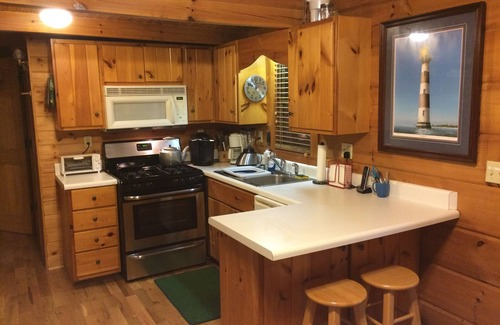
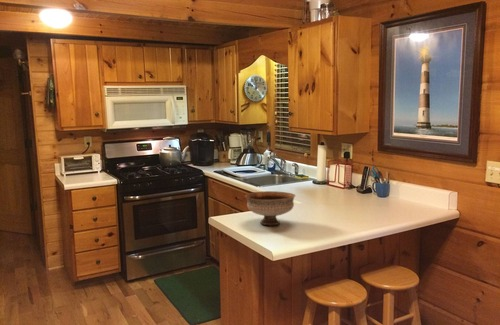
+ bowl [244,190,297,226]
